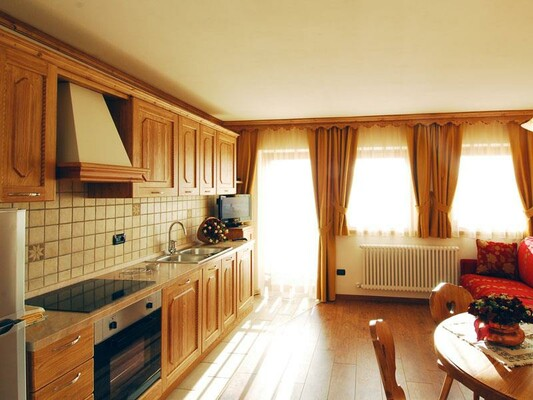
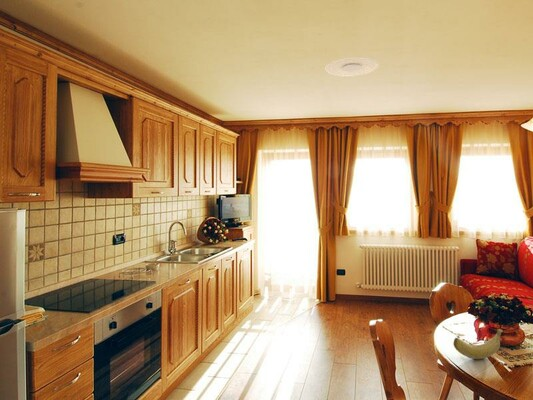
+ banana [453,328,504,360]
+ plate [324,56,380,78]
